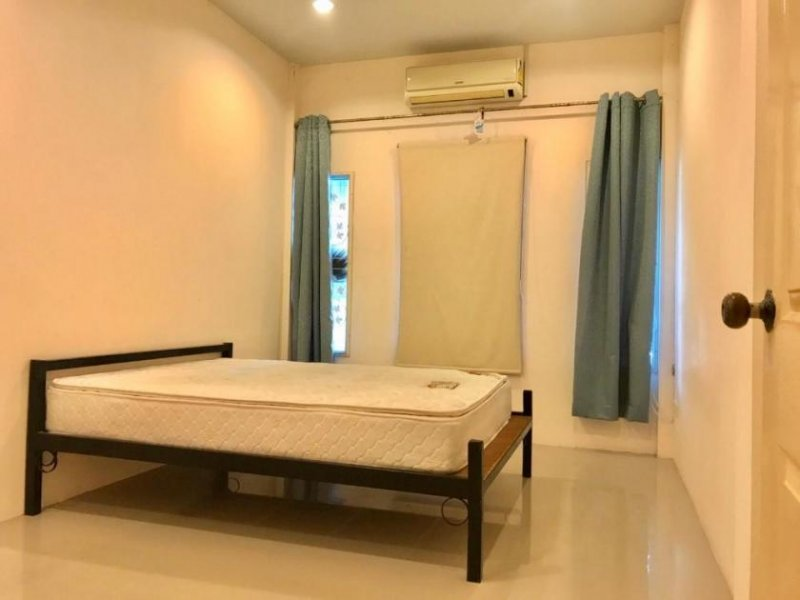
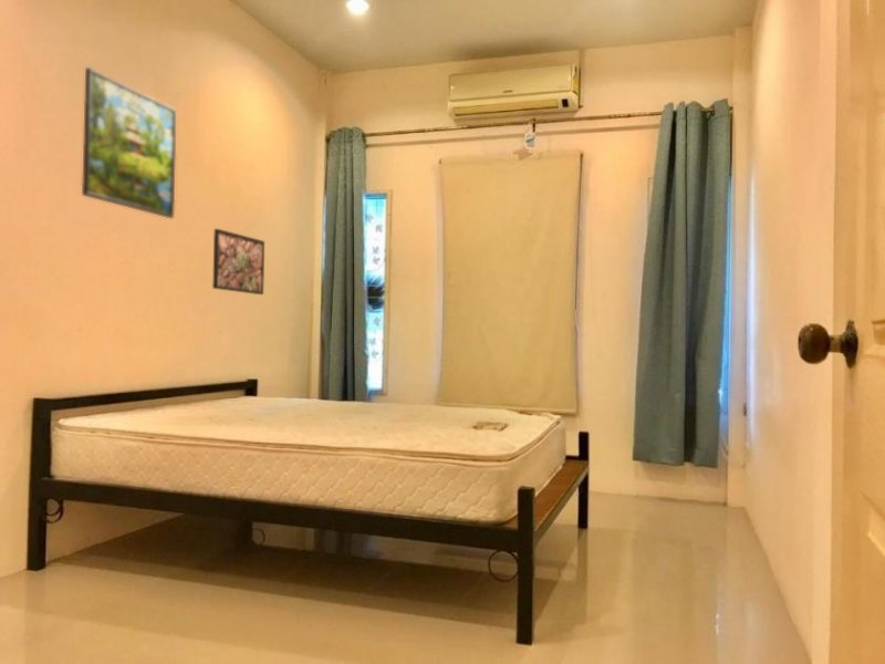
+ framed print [211,228,266,295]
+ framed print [81,66,178,219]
